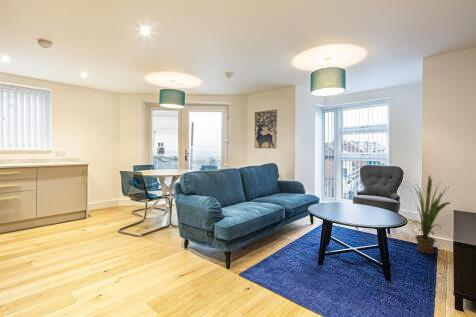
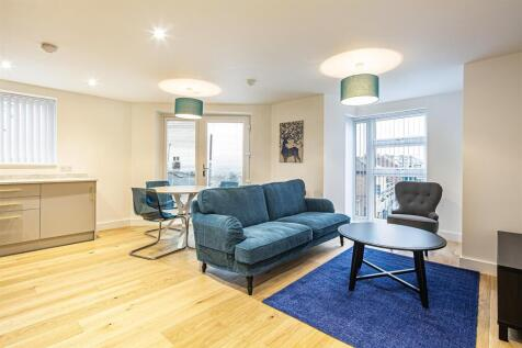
- house plant [399,174,452,255]
